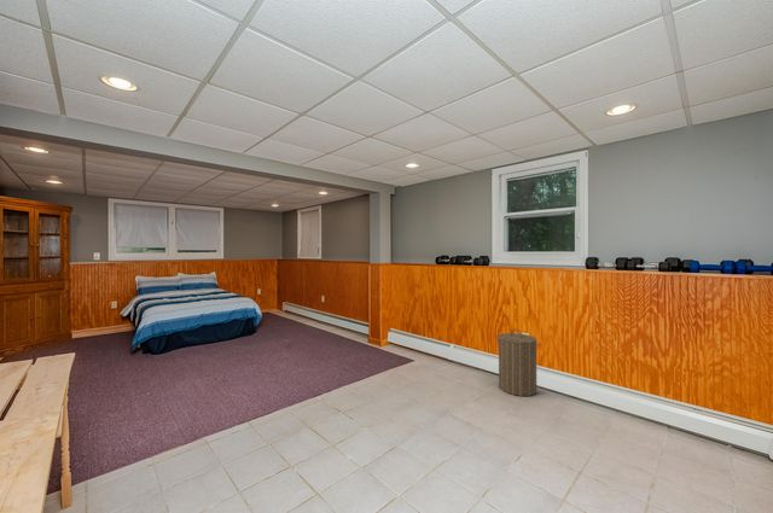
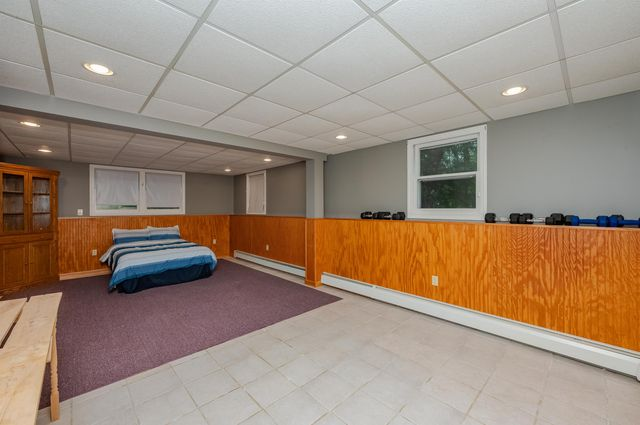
- laundry hamper [495,328,542,397]
